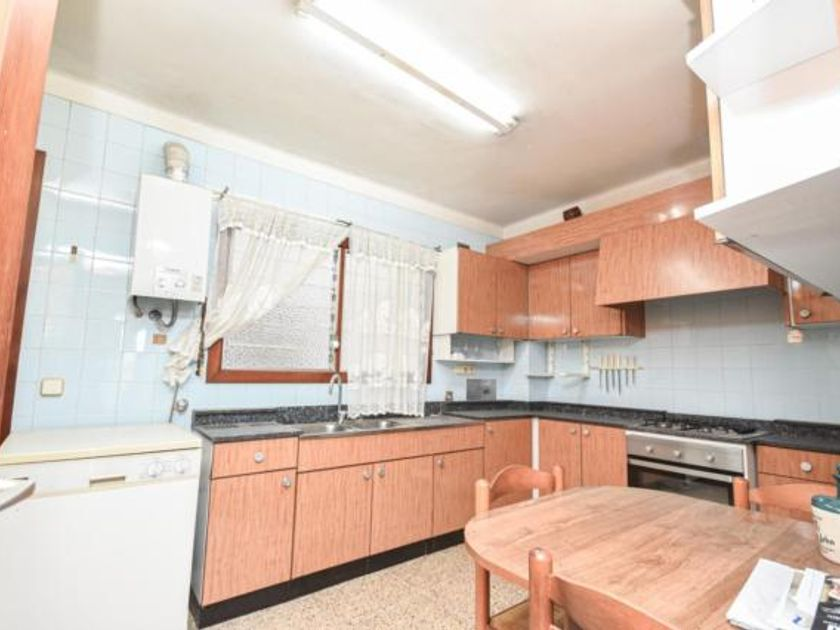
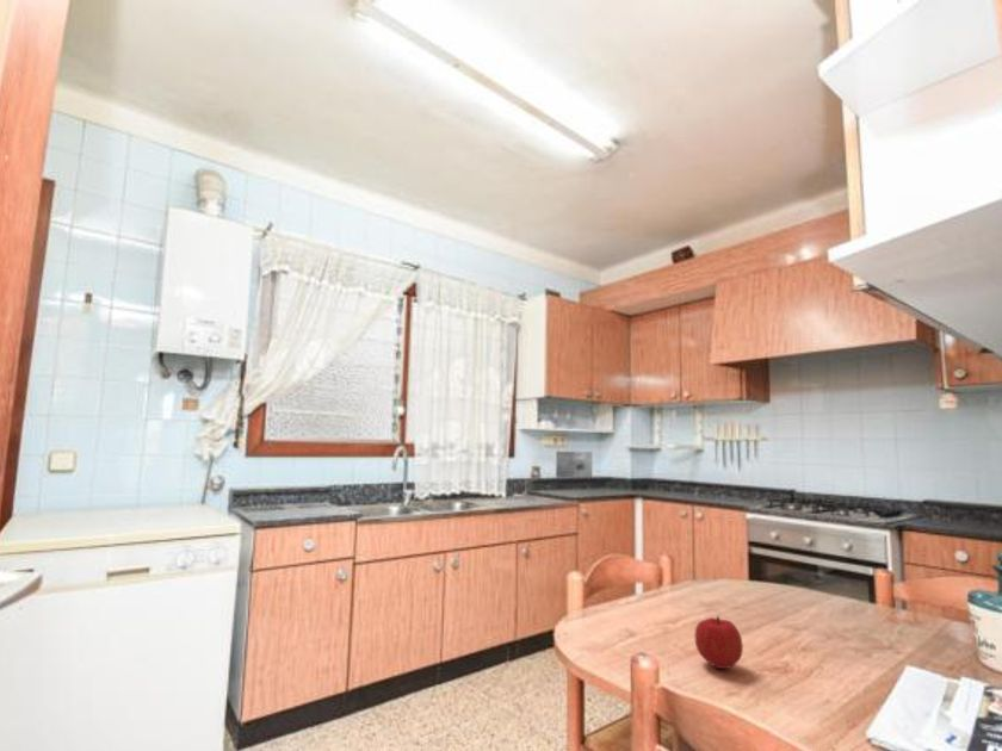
+ fruit [693,615,744,670]
